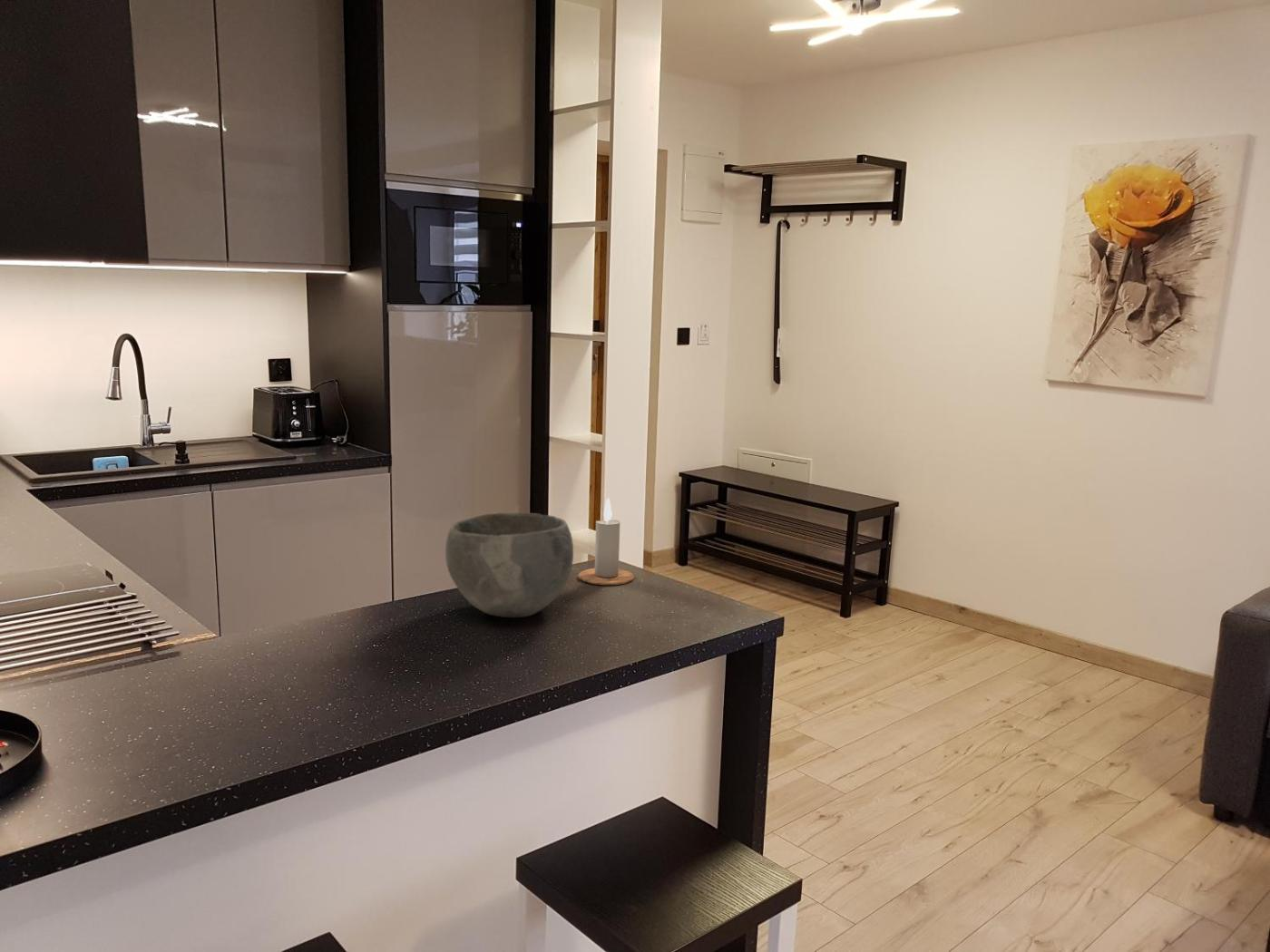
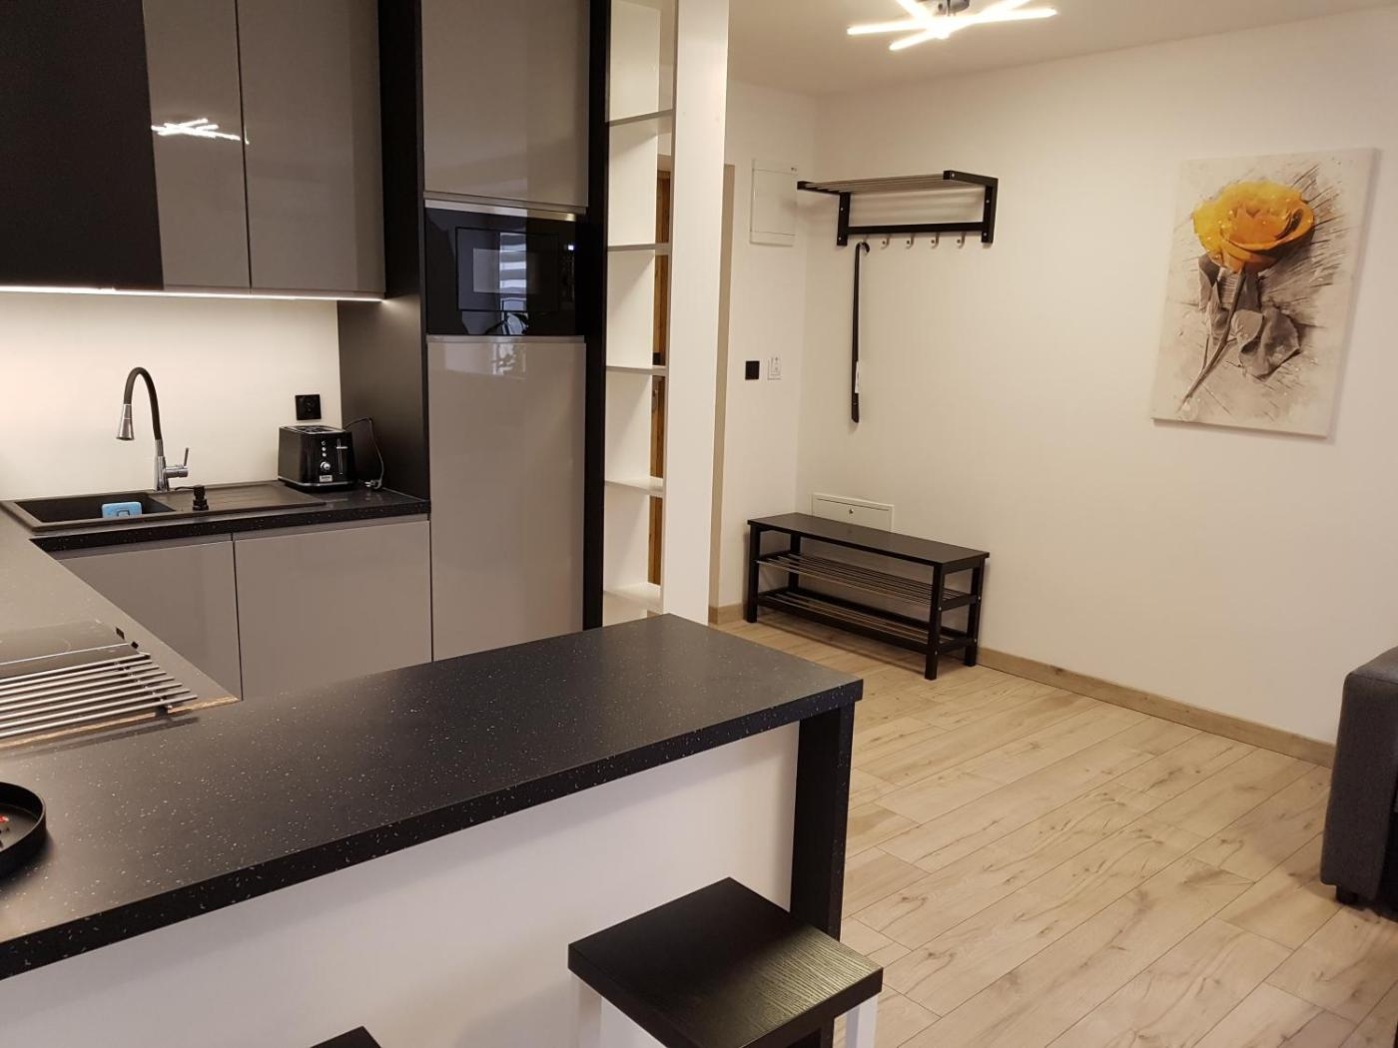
- bowl [445,511,574,618]
- candle [578,497,635,586]
